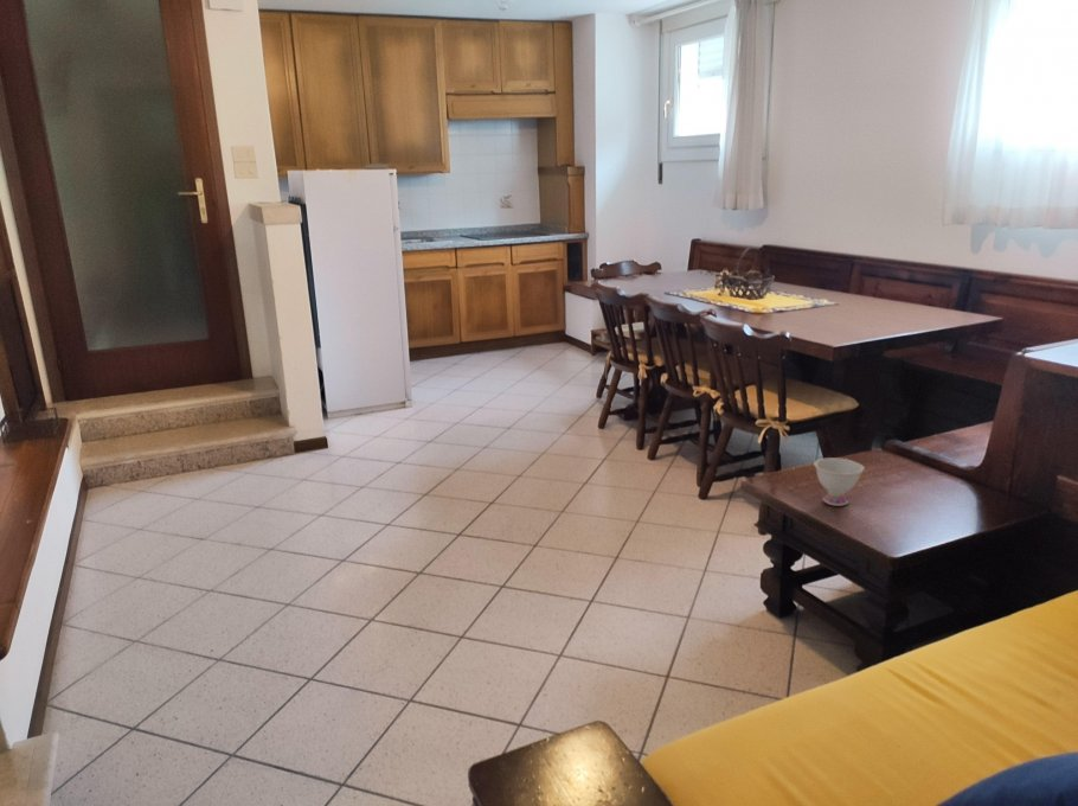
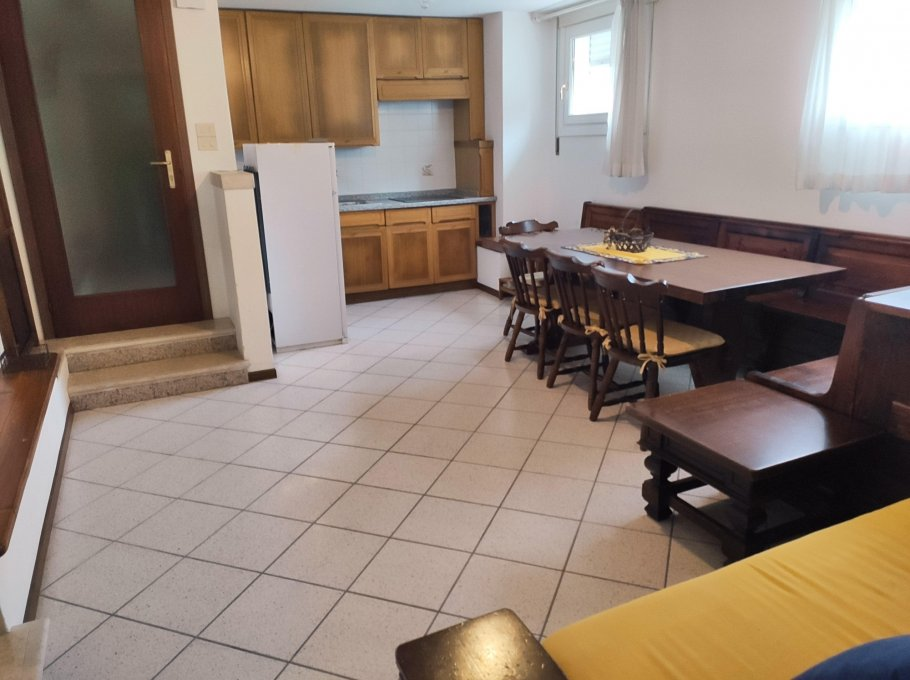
- teacup [813,456,866,507]
